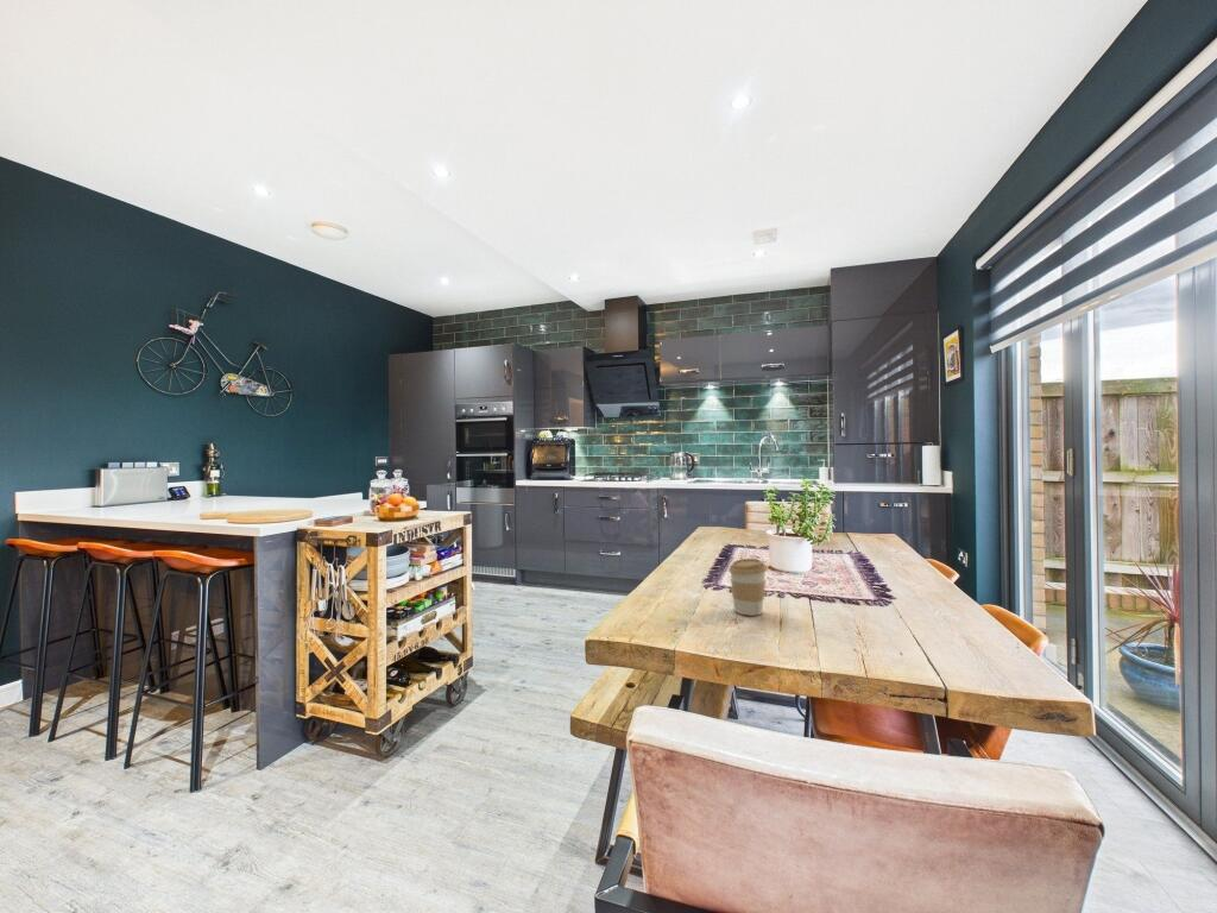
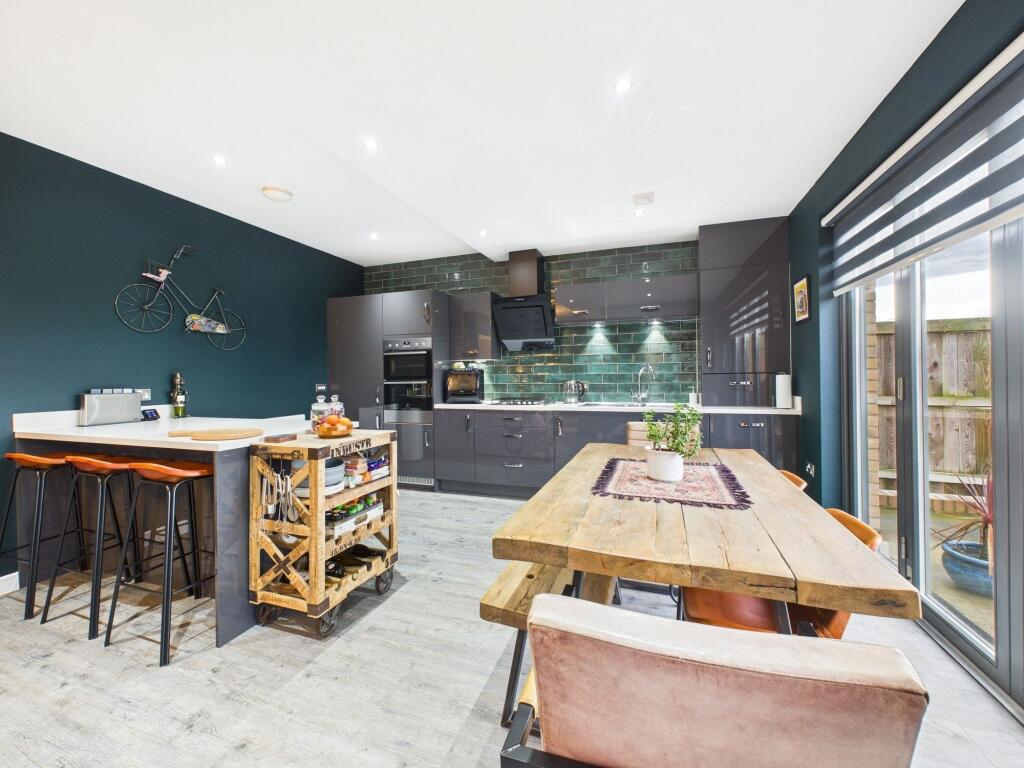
- coffee cup [727,558,768,617]
